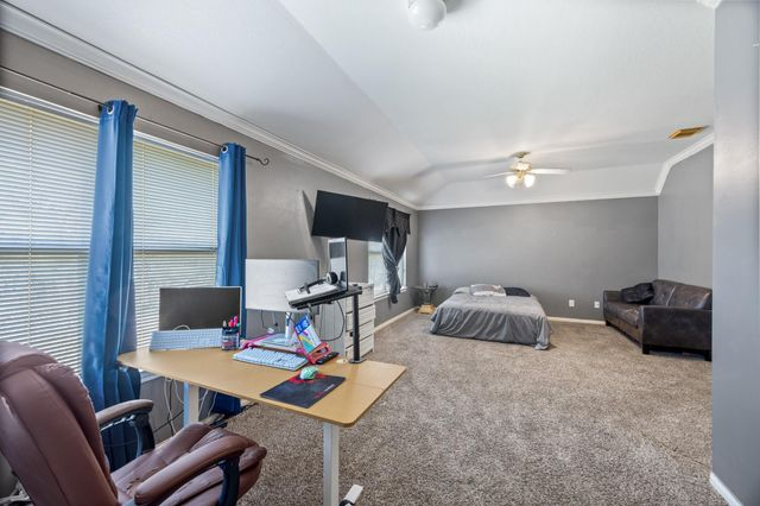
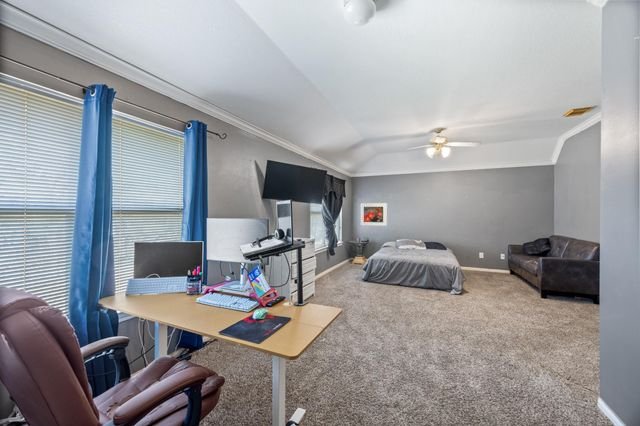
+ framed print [359,202,388,227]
